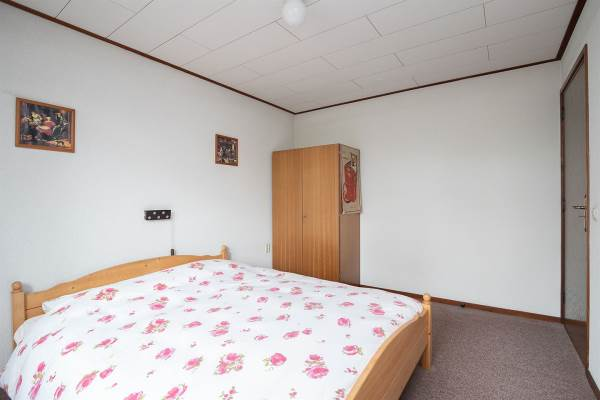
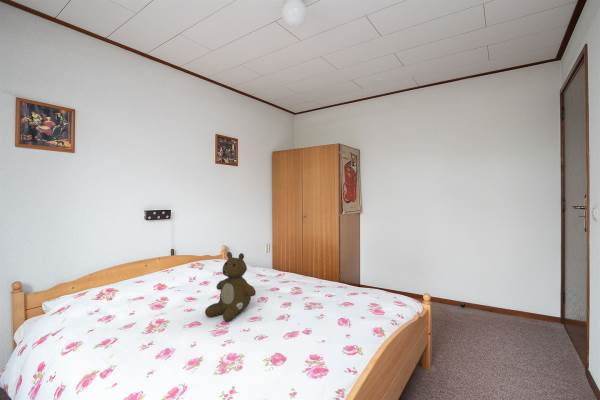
+ teddy bear [204,251,257,322]
